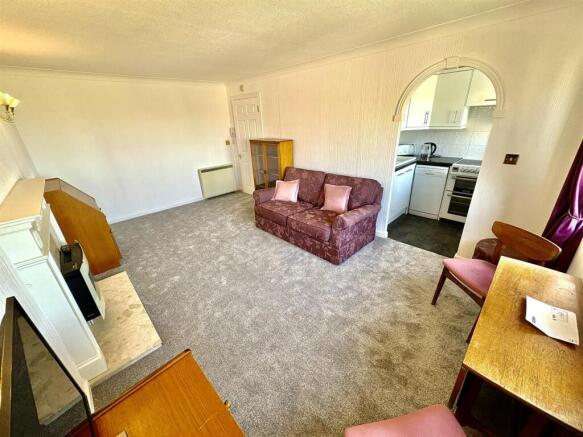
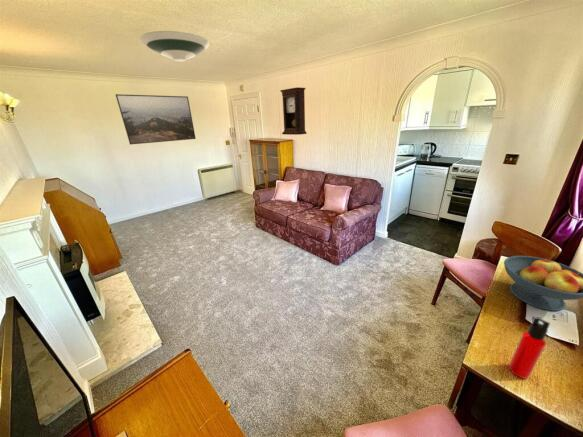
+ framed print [114,93,197,146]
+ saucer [139,30,210,62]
+ fruit bowl [503,255,583,312]
+ pendulum clock [279,87,308,136]
+ water bottle [508,316,551,380]
